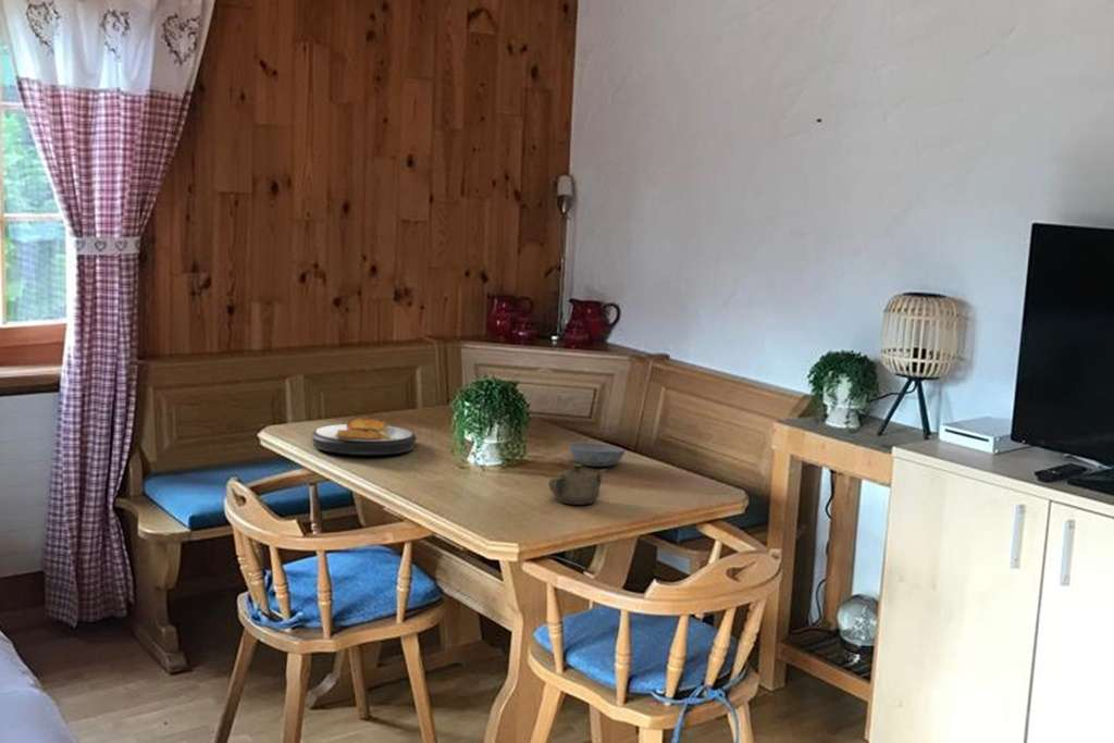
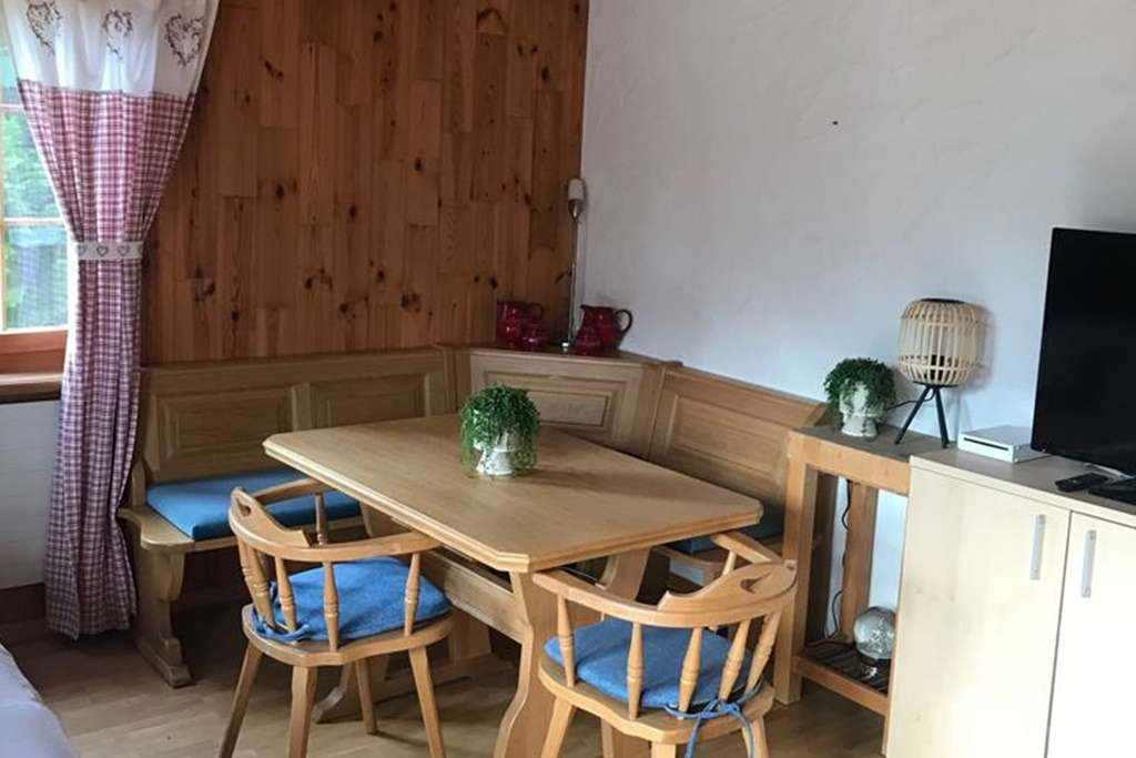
- teapot [547,462,608,506]
- plate [310,417,418,456]
- bowl [568,442,626,468]
